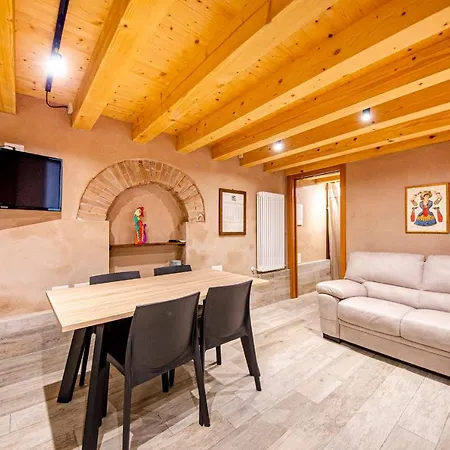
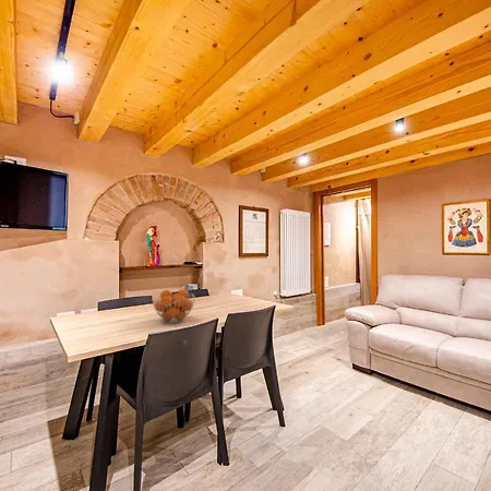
+ fruit basket [152,288,196,324]
